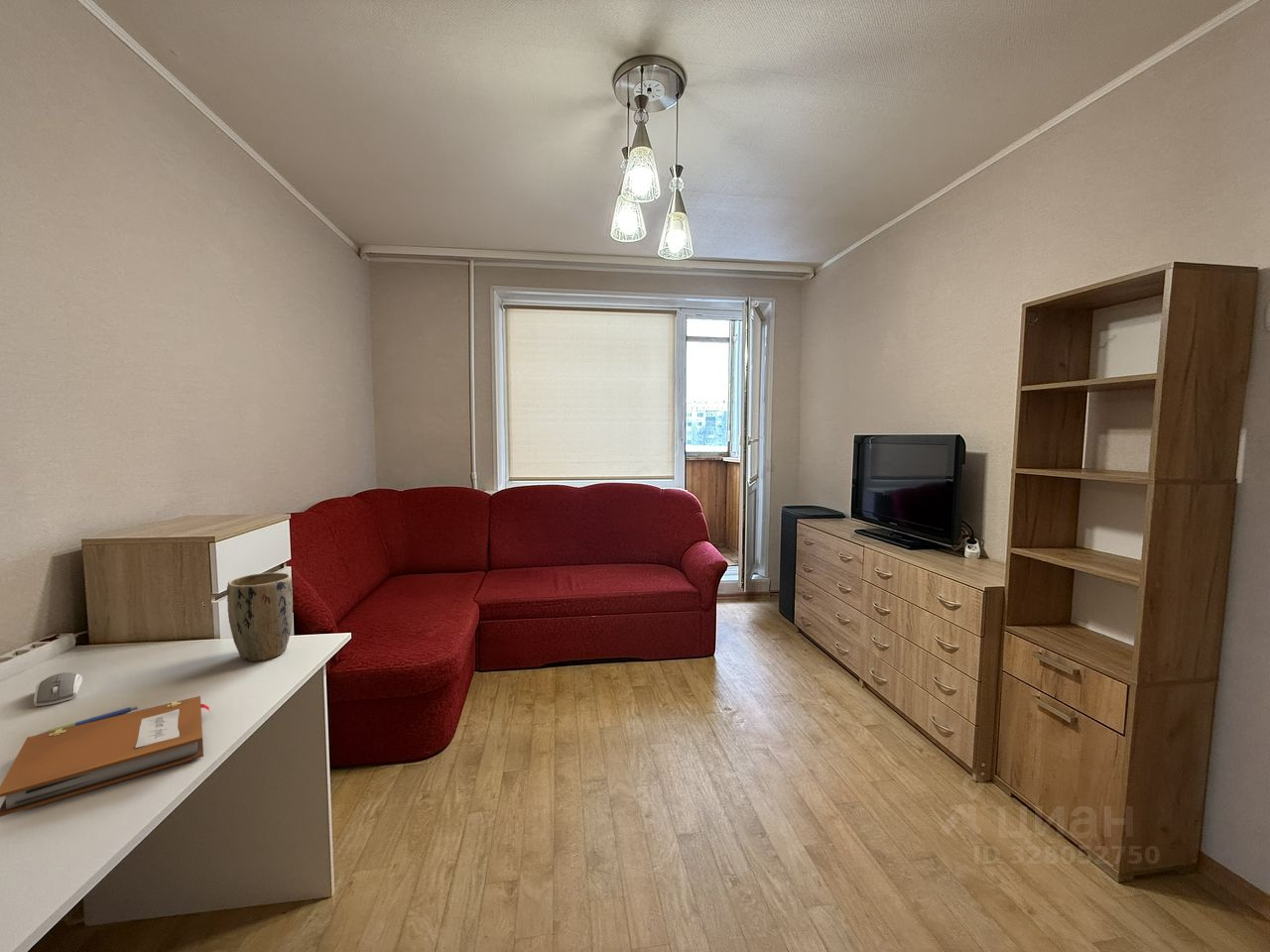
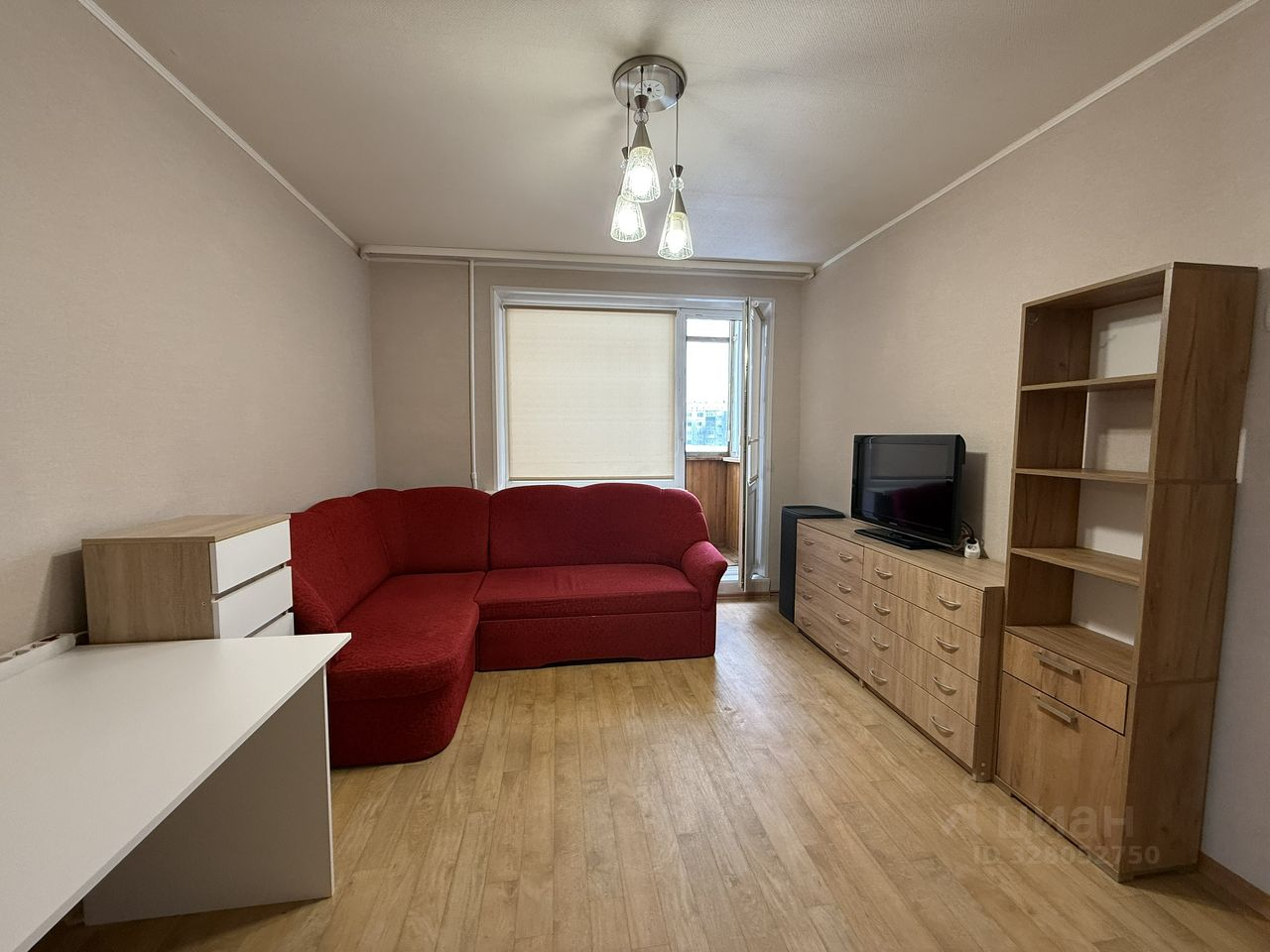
- pen [38,705,139,735]
- computer mouse [33,671,83,707]
- notebook [0,695,211,818]
- plant pot [226,572,294,662]
